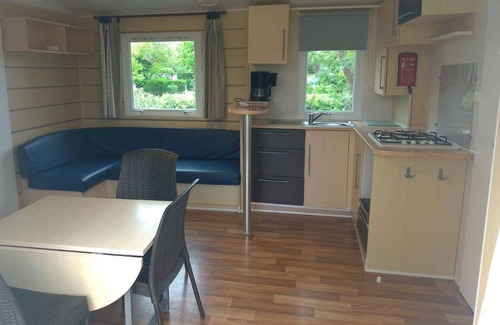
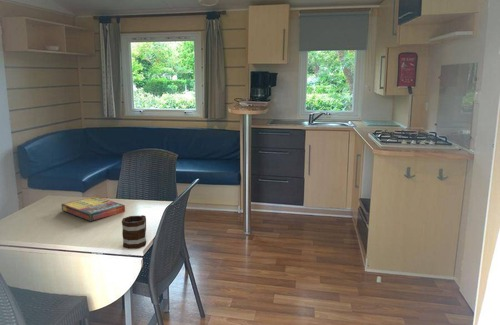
+ game compilation box [61,195,126,222]
+ mug [121,214,147,250]
